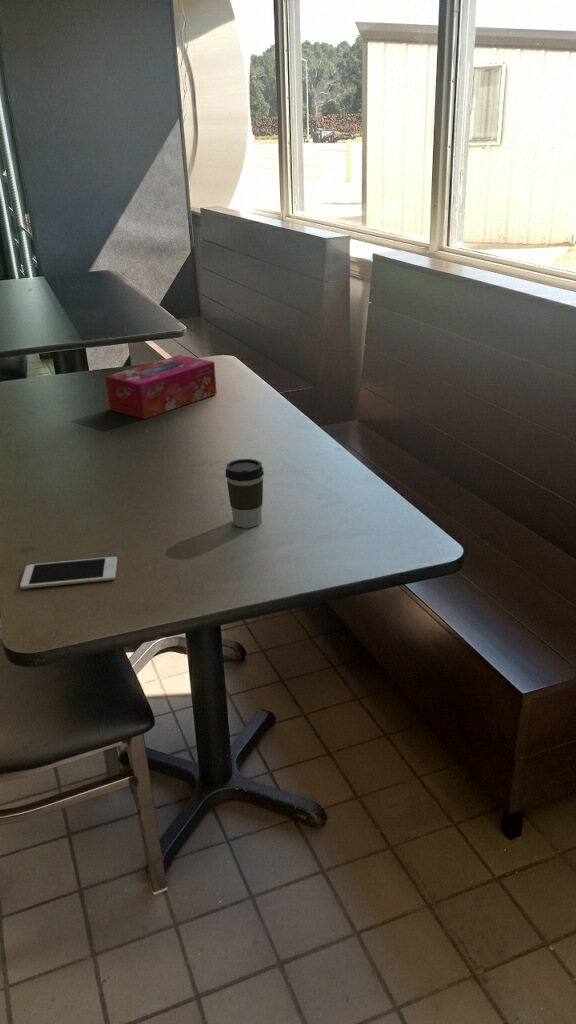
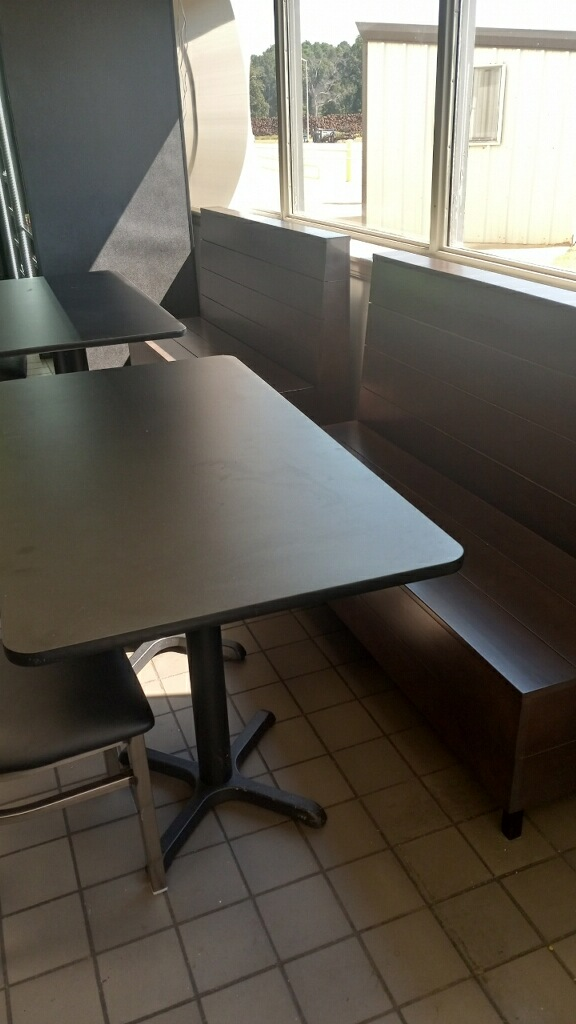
- coffee cup [225,458,265,529]
- tissue box [104,354,218,420]
- cell phone [19,556,118,590]
